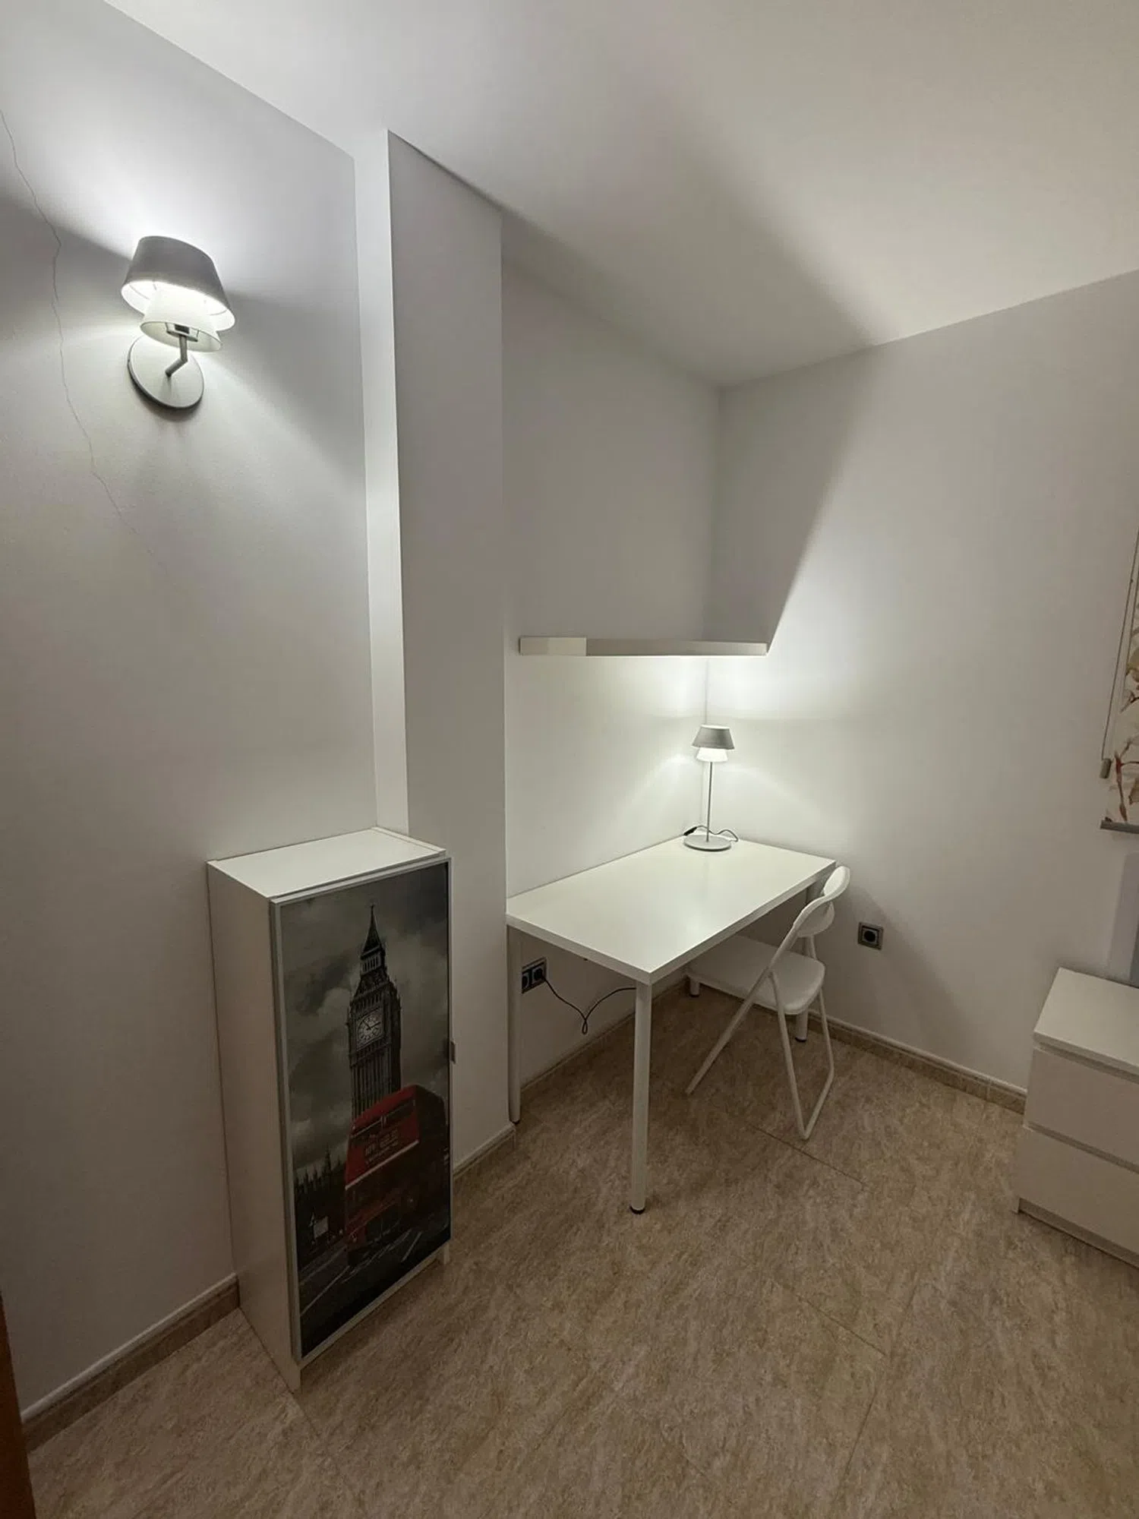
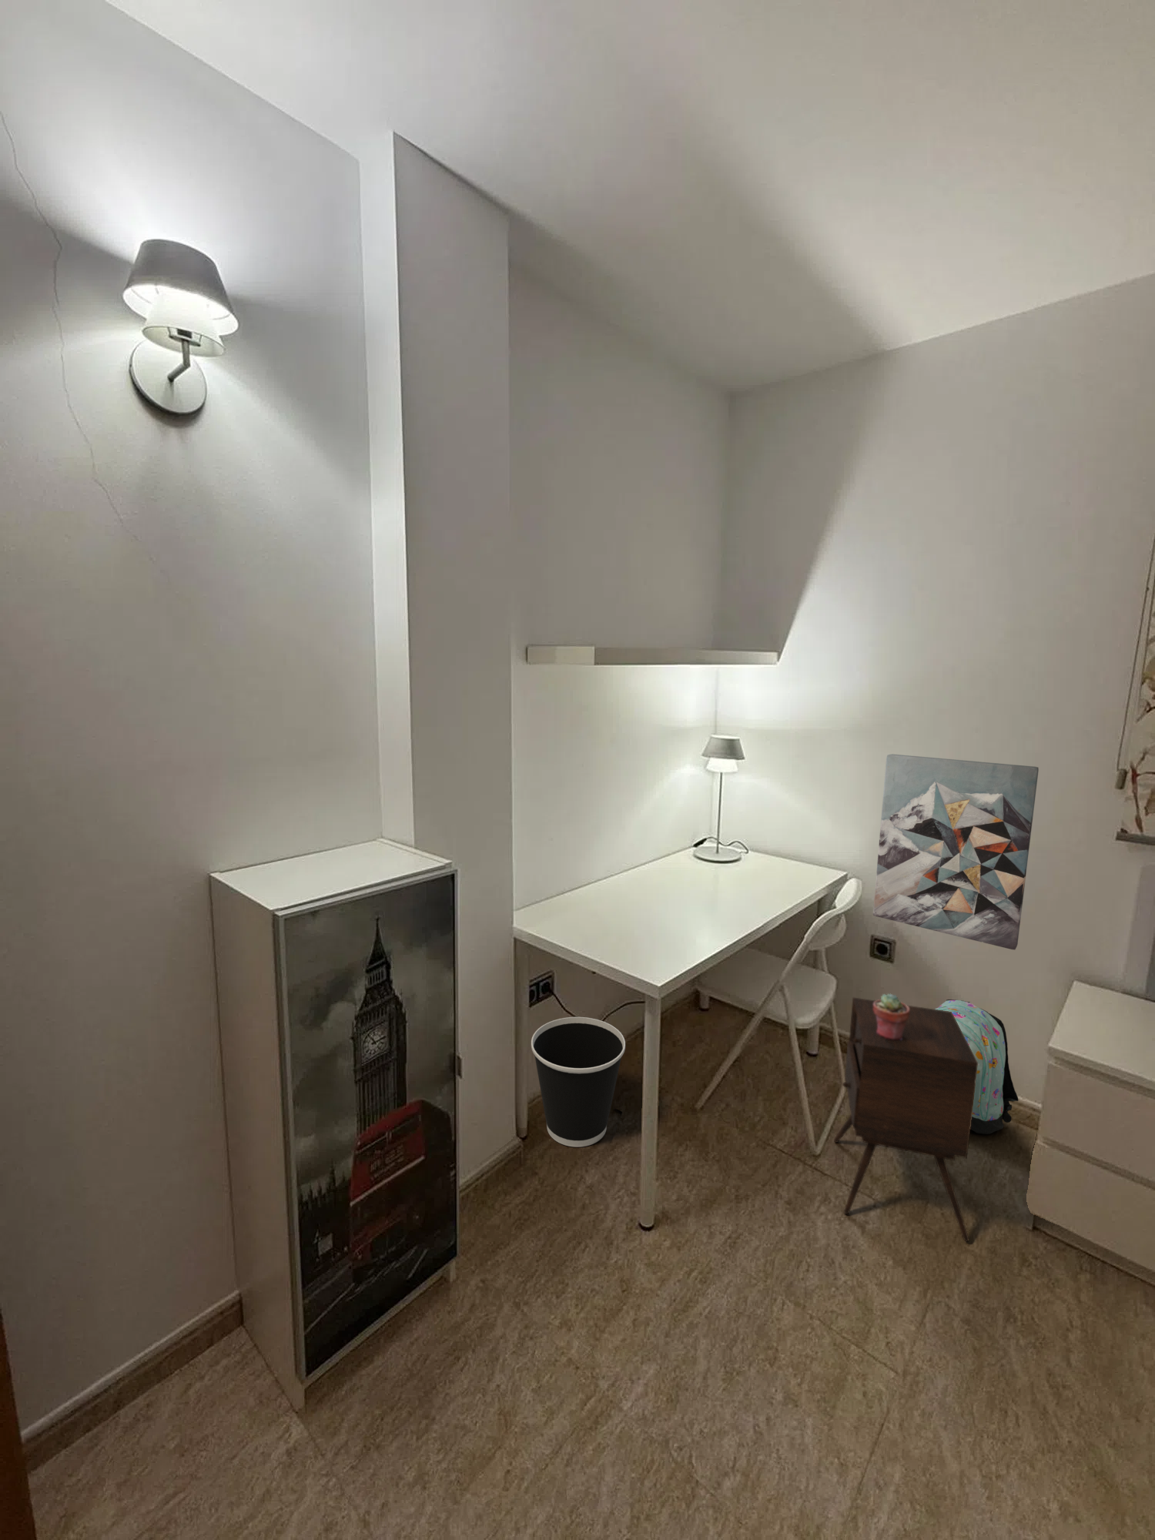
+ backpack [934,999,1019,1135]
+ wall art [872,753,1040,951]
+ side table [833,997,978,1243]
+ potted succulent [874,993,910,1040]
+ wastebasket [530,1016,626,1147]
